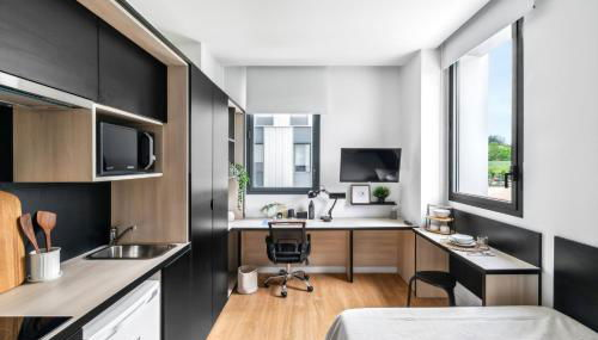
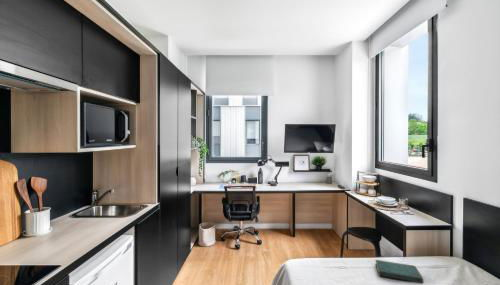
+ book [374,259,424,284]
